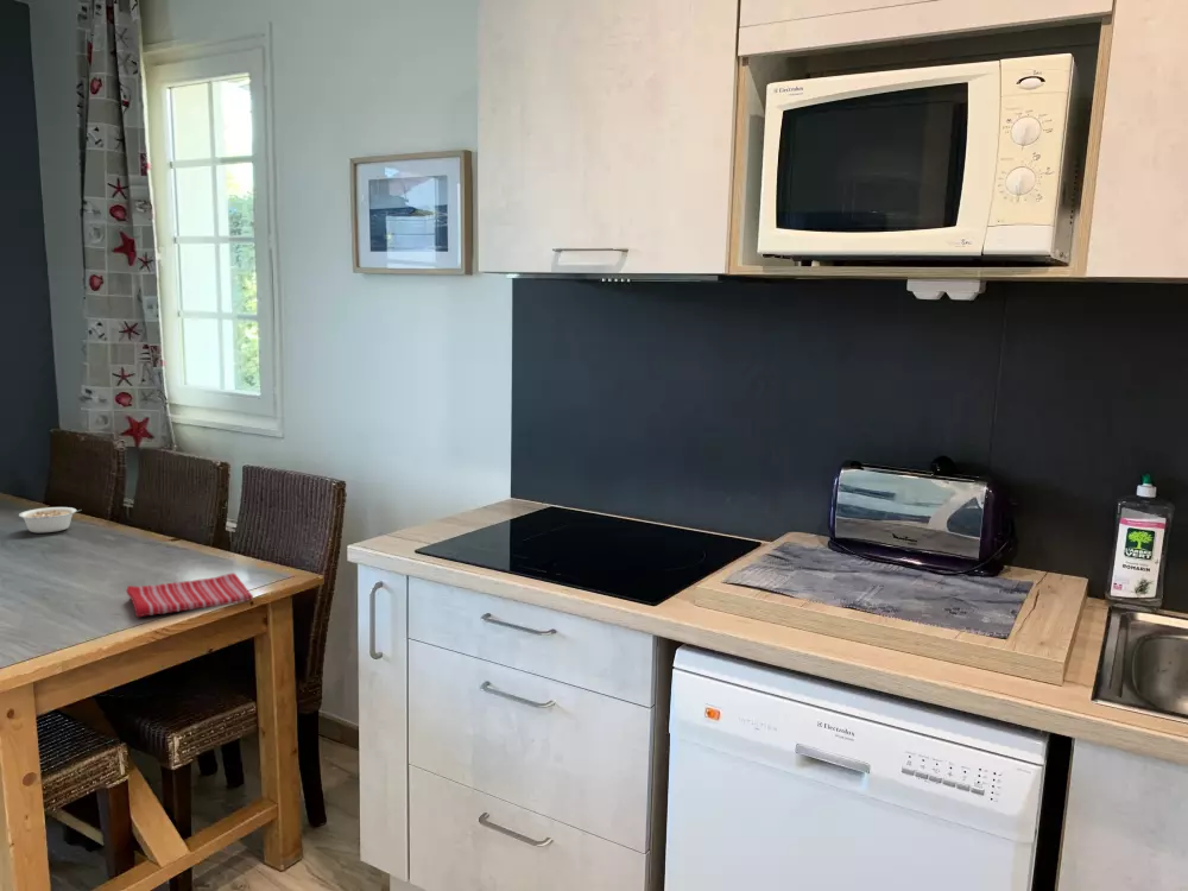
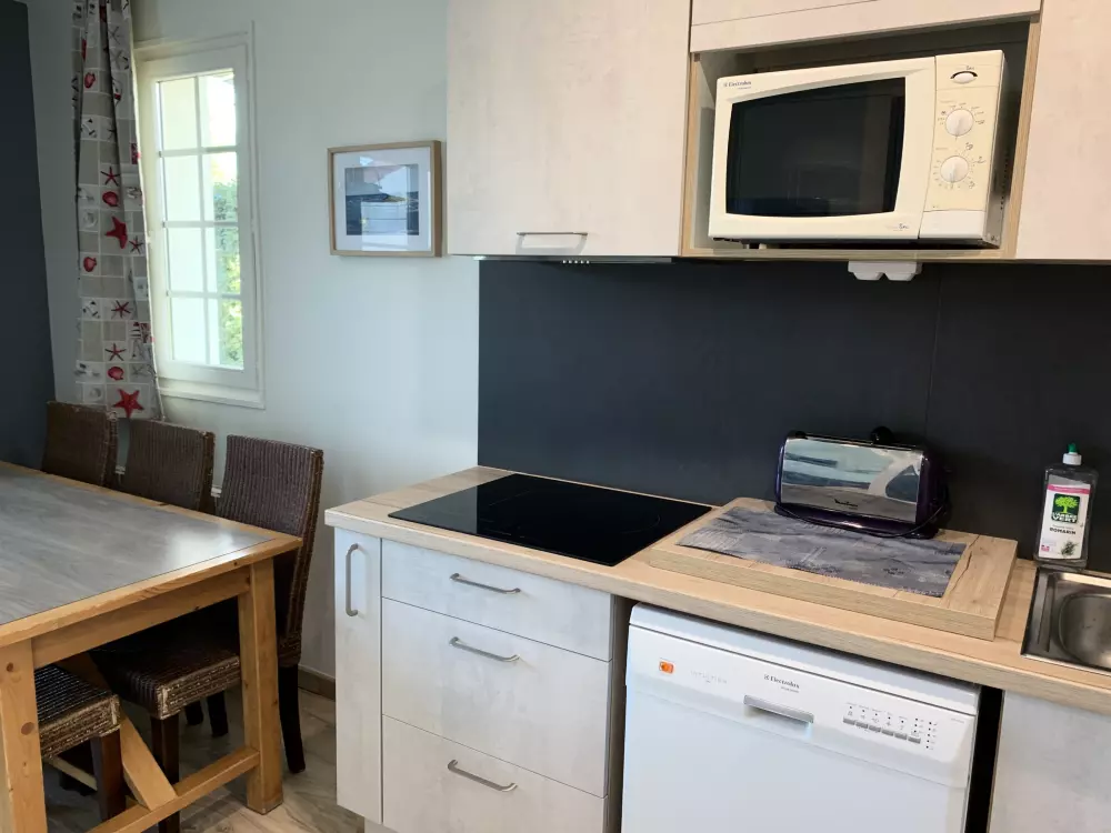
- legume [18,506,82,533]
- dish towel [125,571,254,618]
